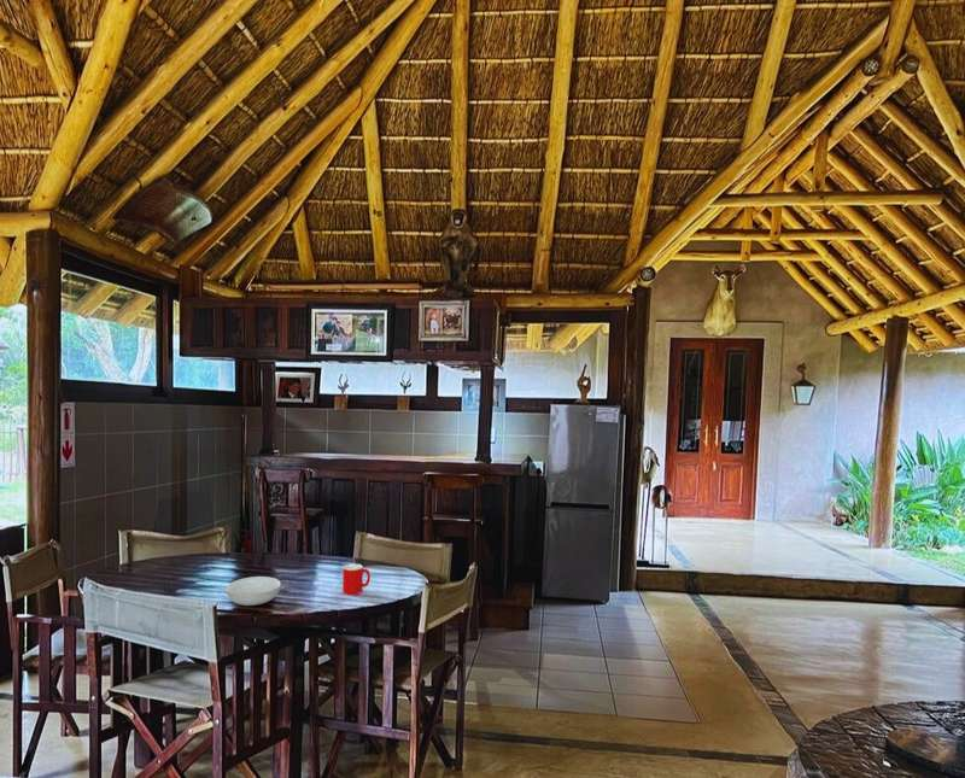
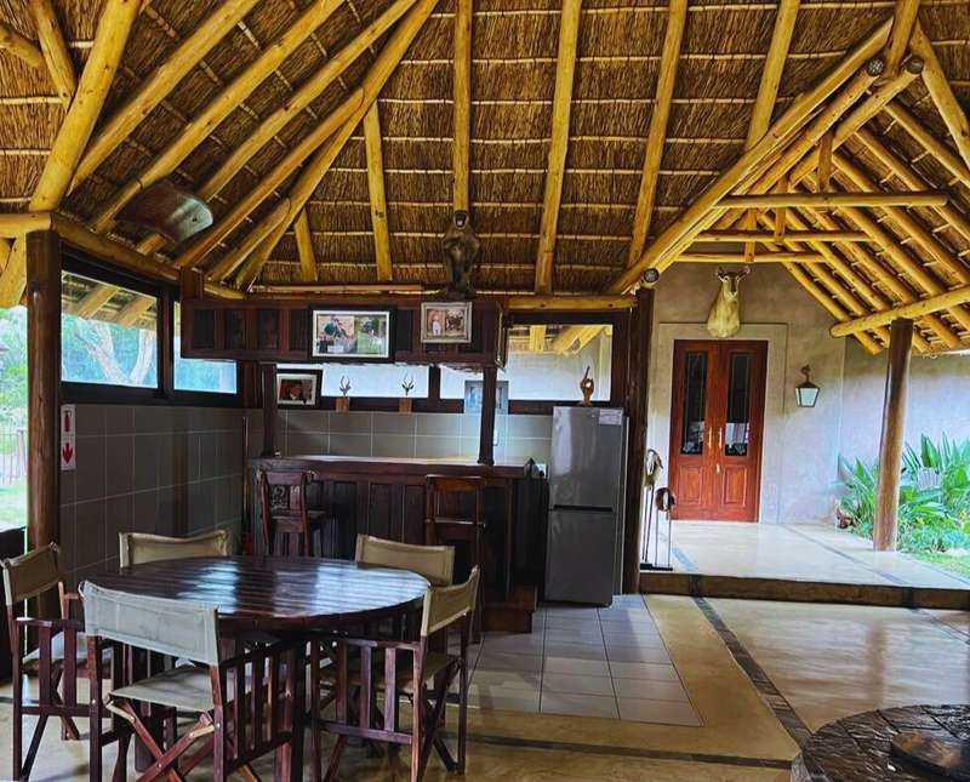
- cup [341,563,372,596]
- serving bowl [226,575,282,607]
